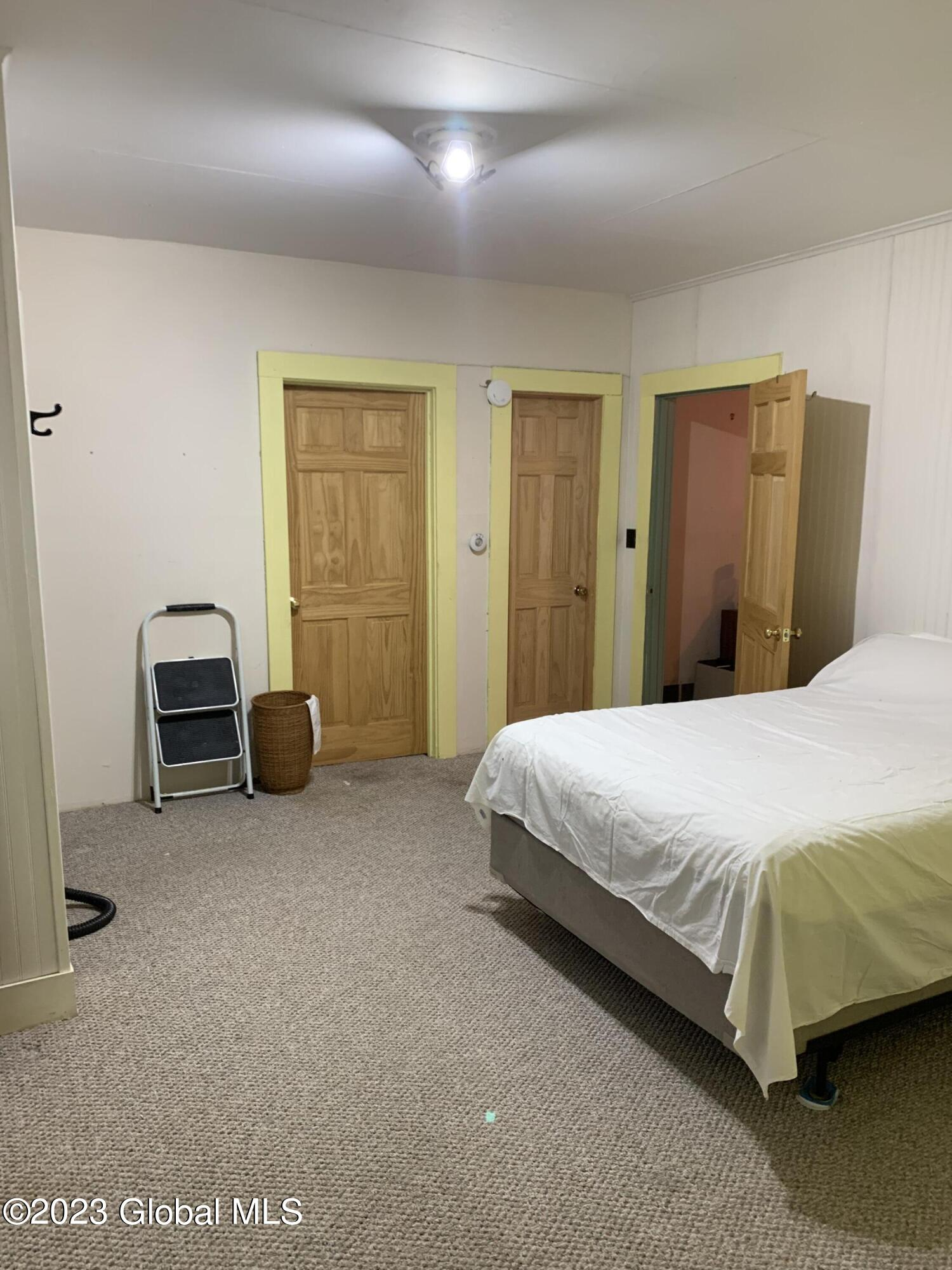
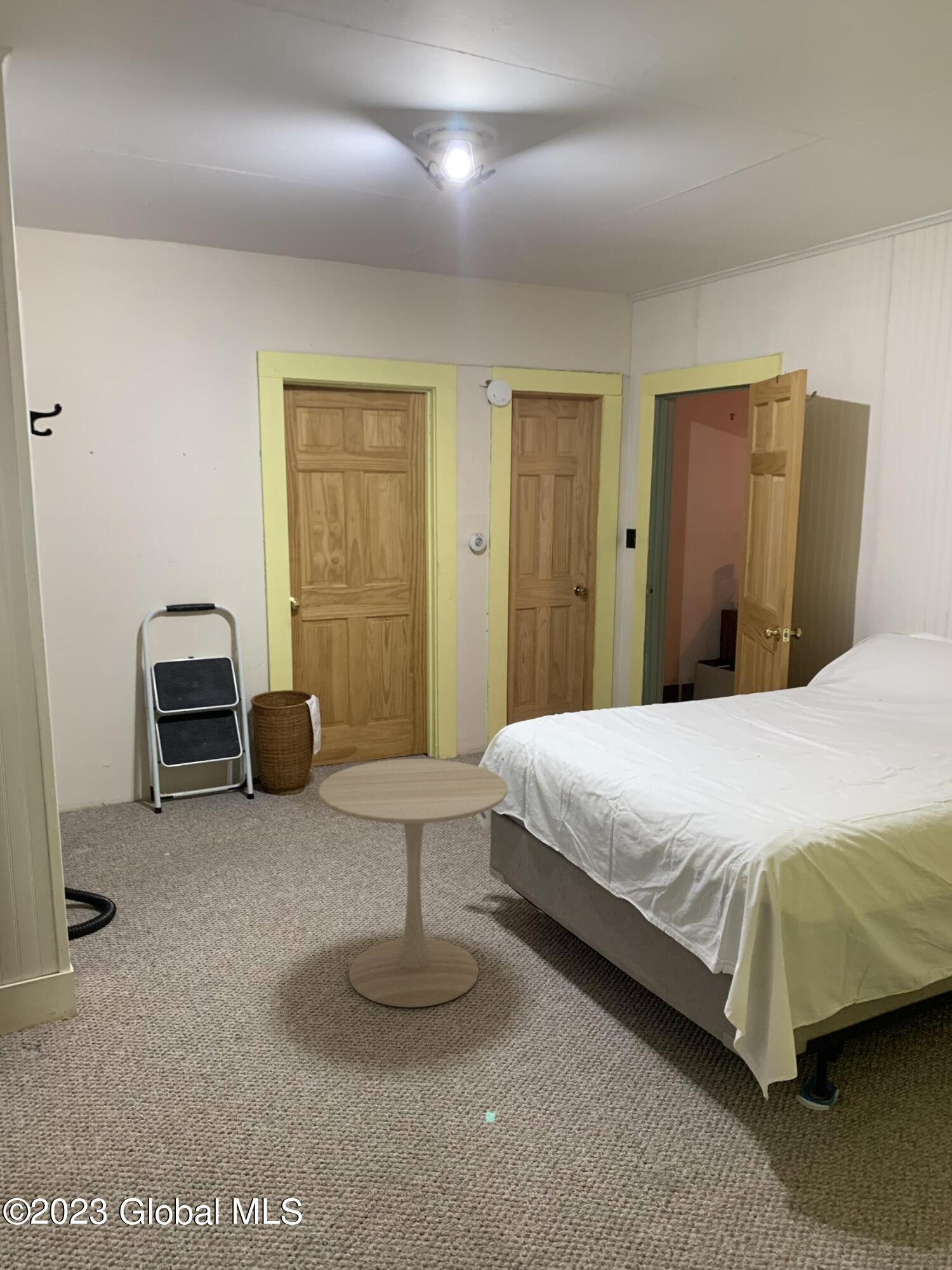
+ side table [318,758,508,1008]
